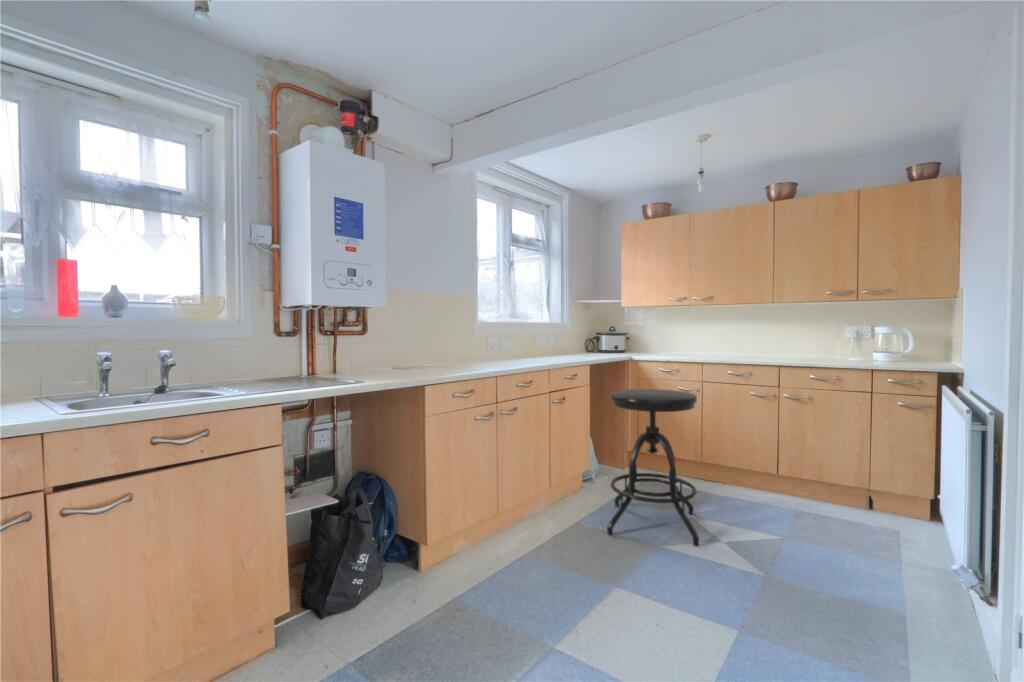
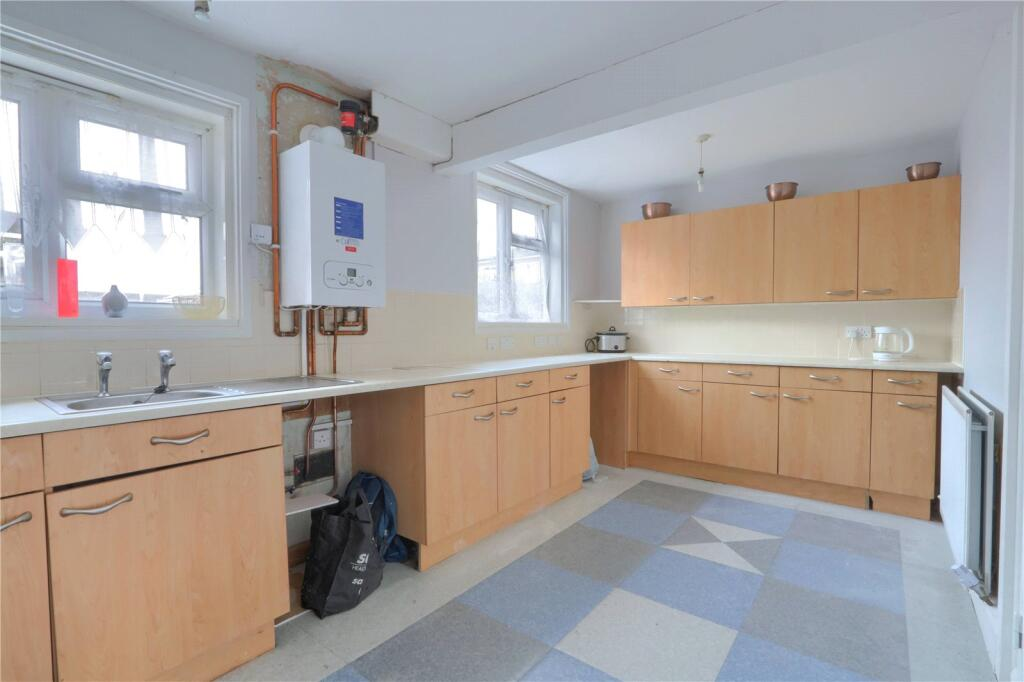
- stool [606,388,700,547]
